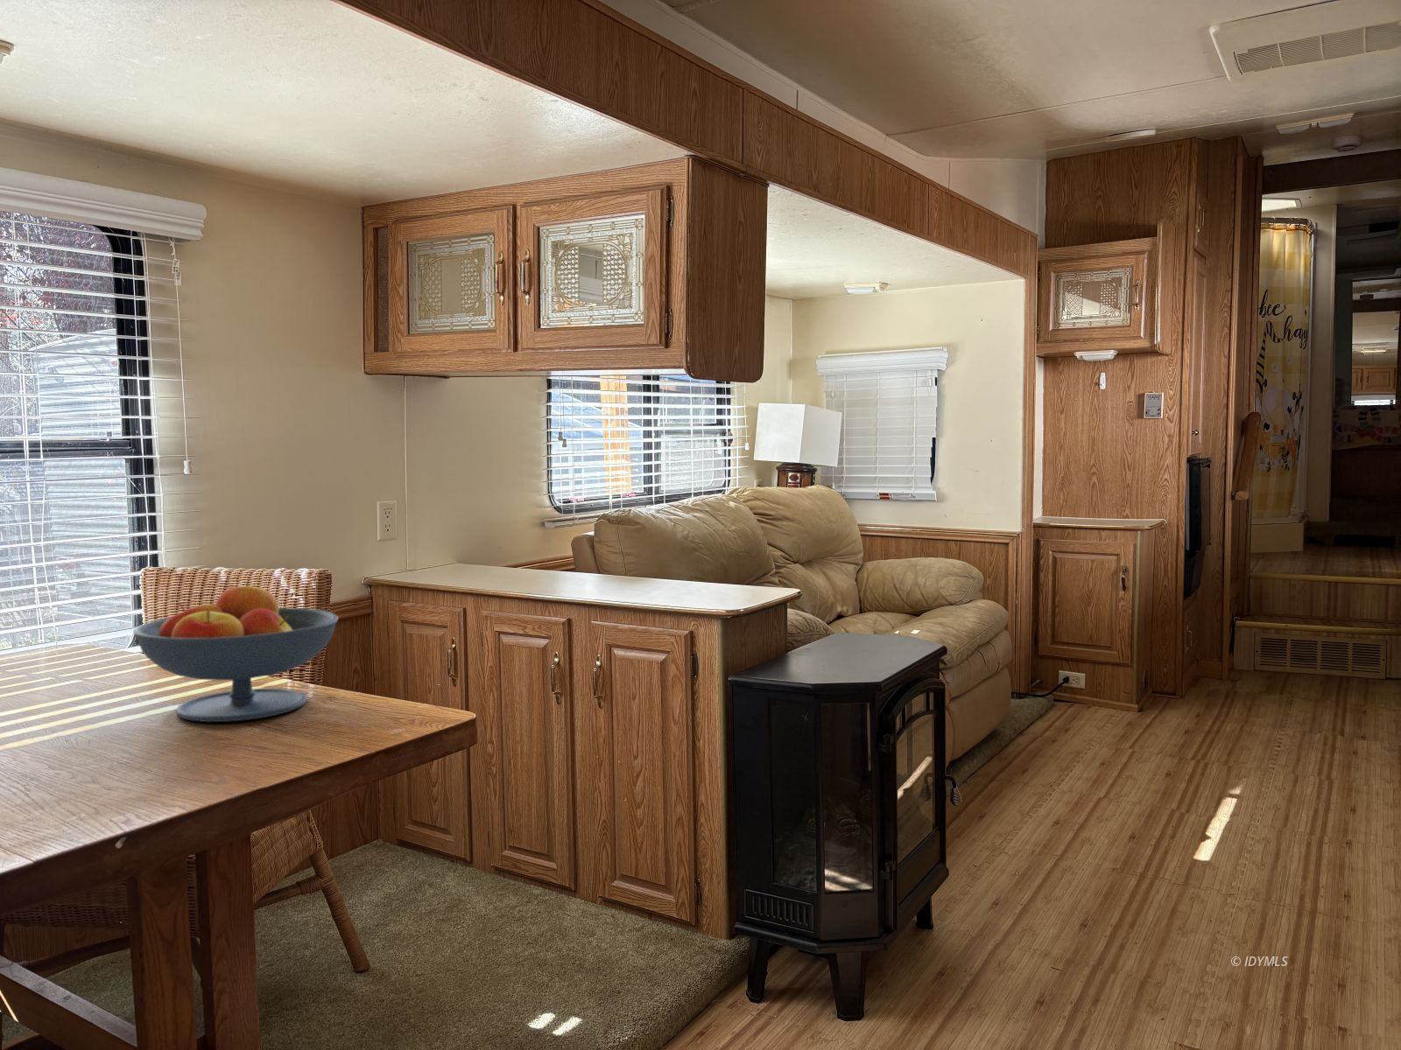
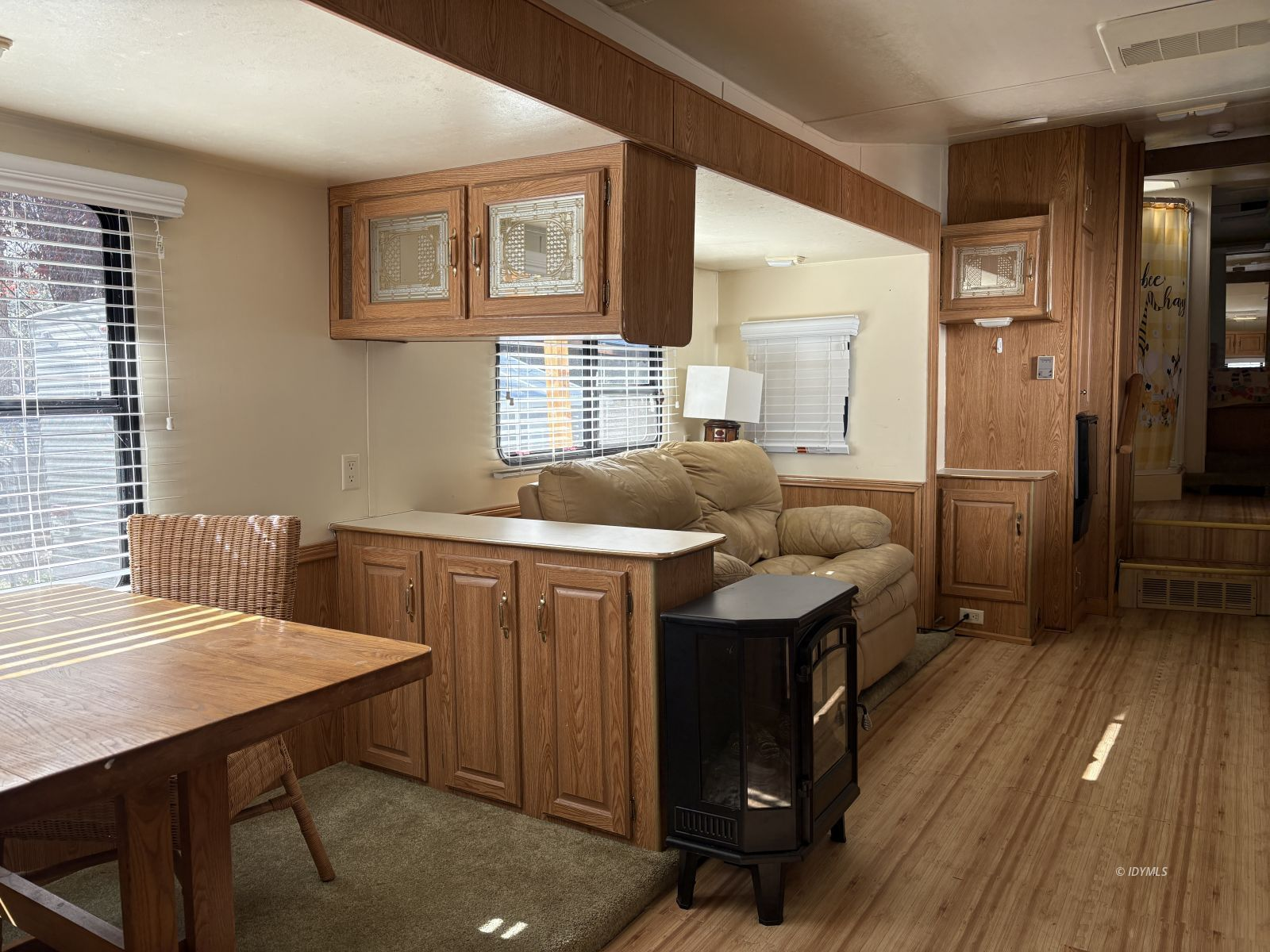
- fruit bowl [132,582,340,722]
